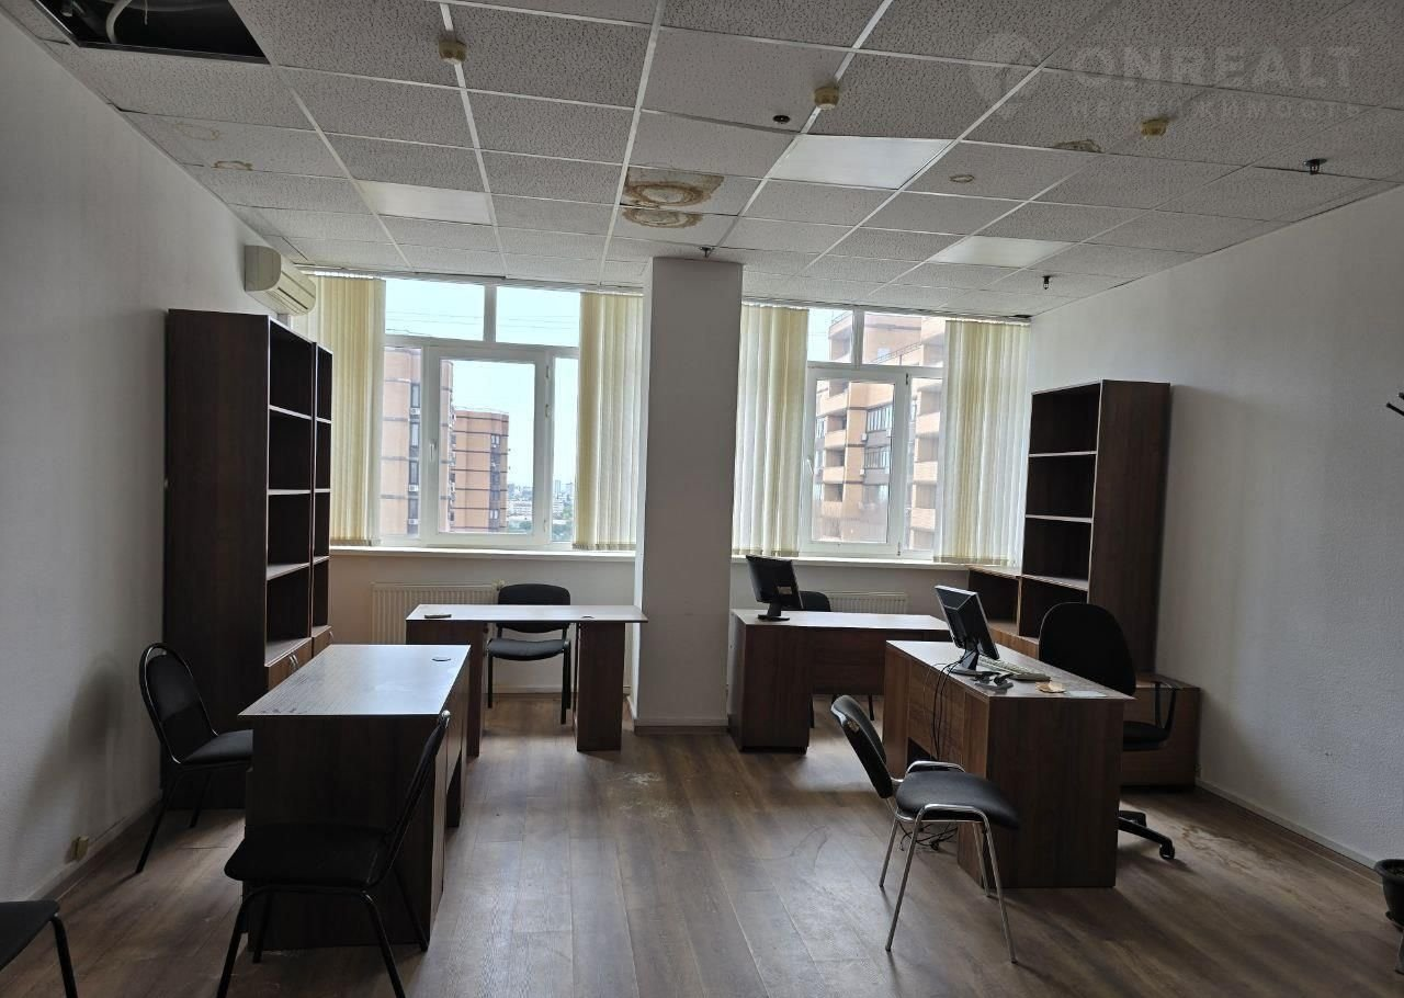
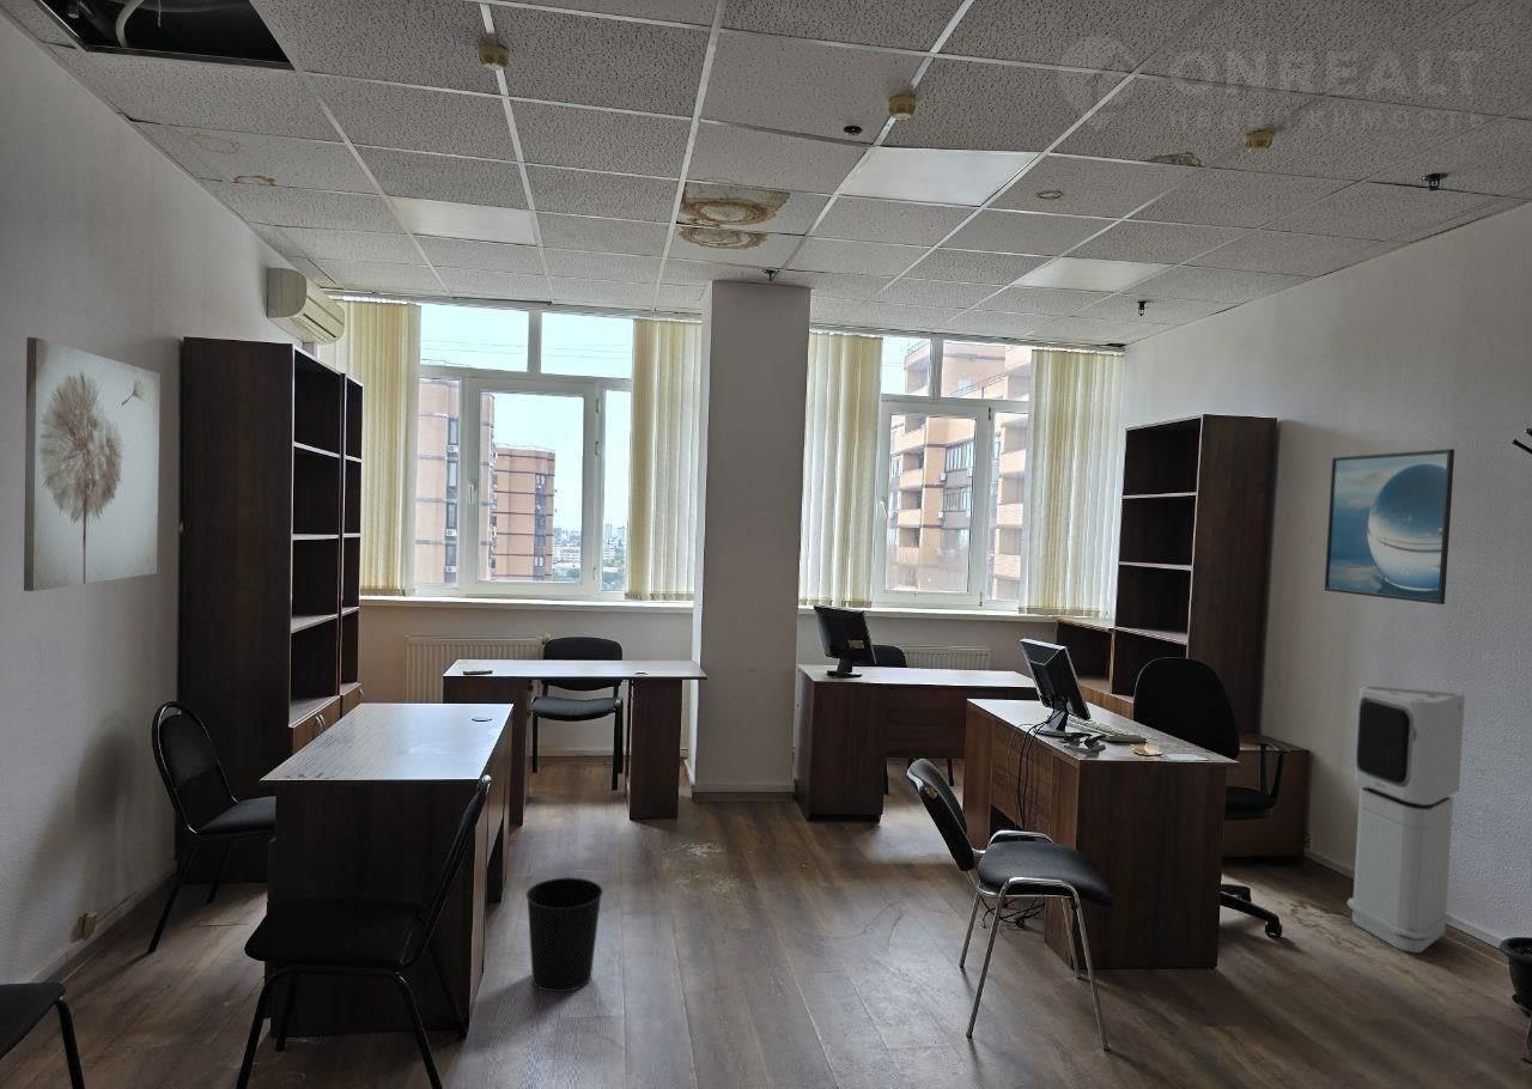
+ wall art [23,336,162,592]
+ wastebasket [524,876,604,993]
+ air purifier [1346,685,1466,954]
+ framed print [1324,448,1455,606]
